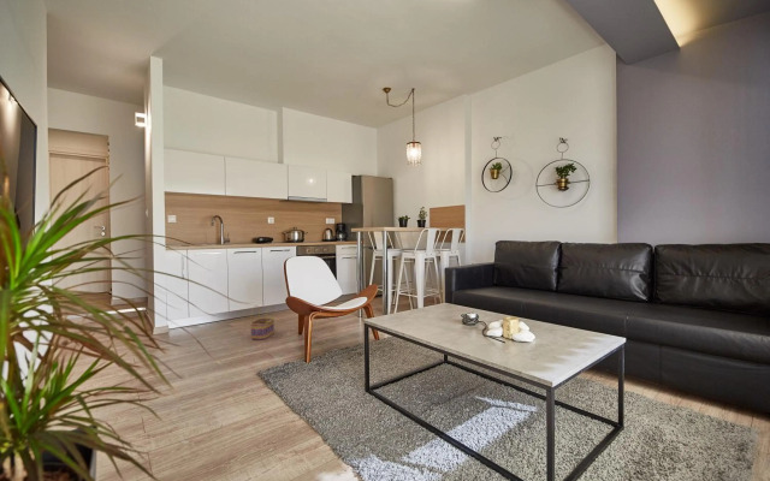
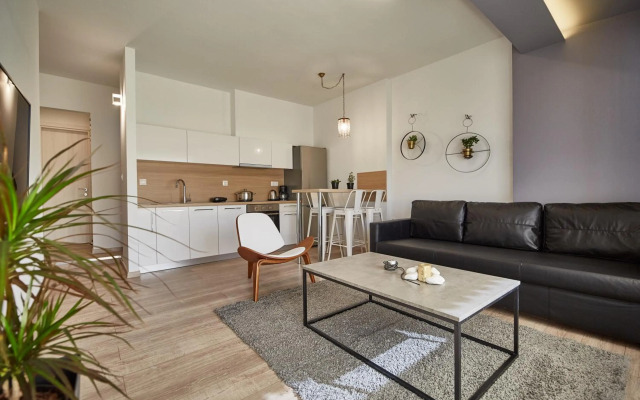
- basket [249,304,276,340]
